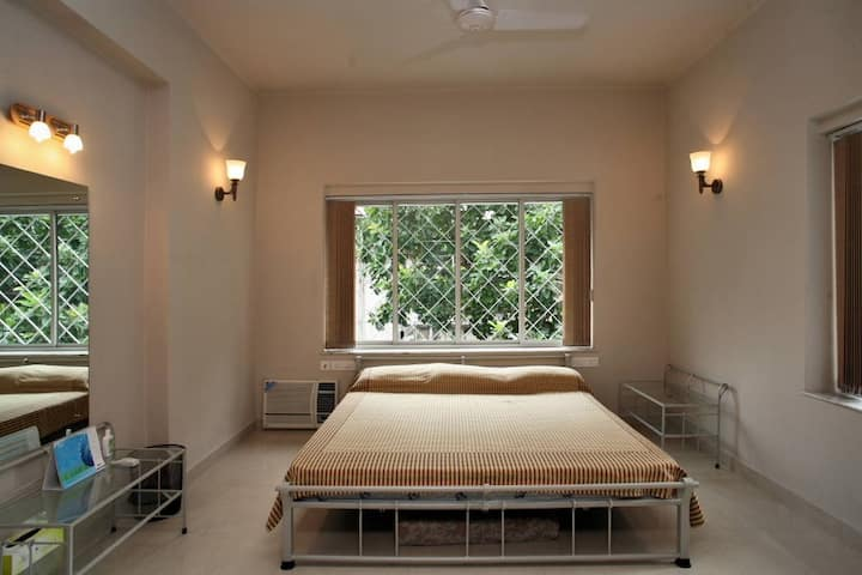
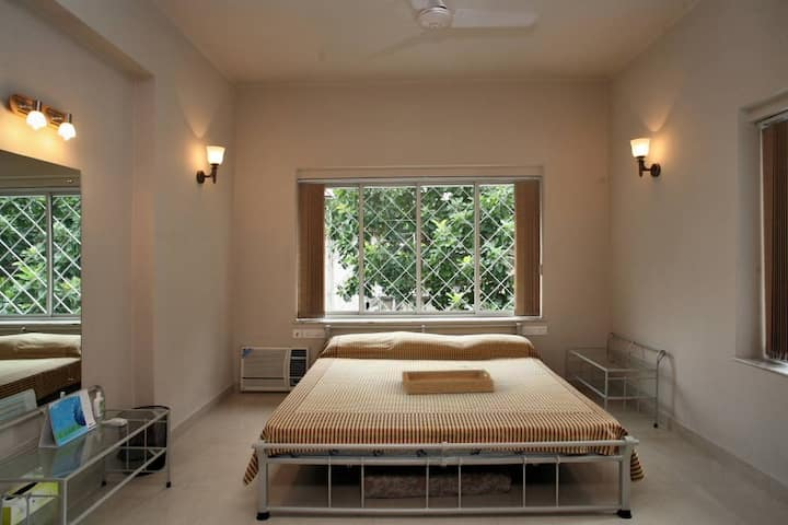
+ serving tray [401,369,495,395]
